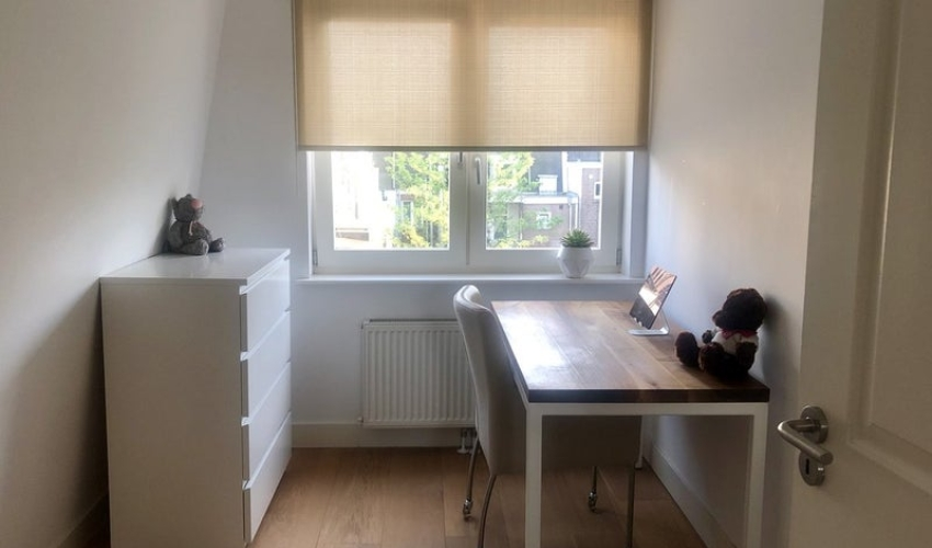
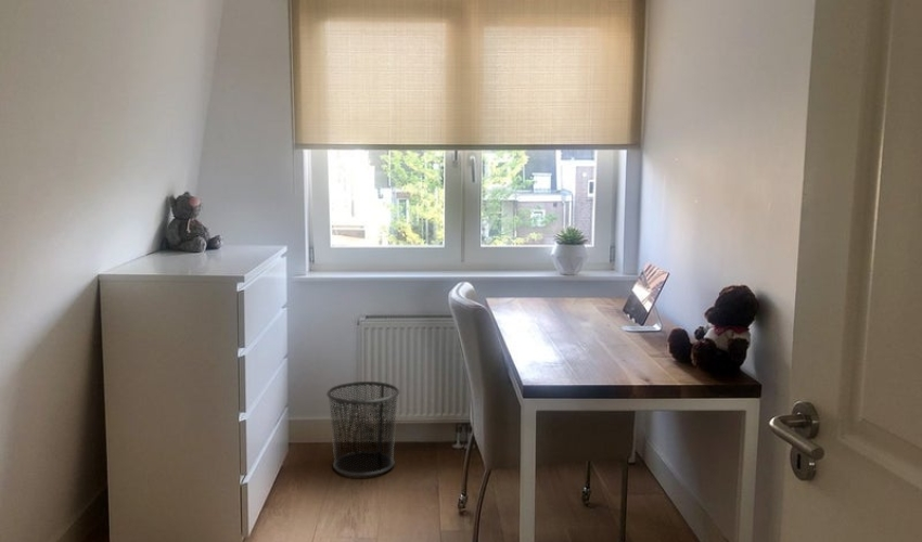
+ waste bin [325,380,400,477]
